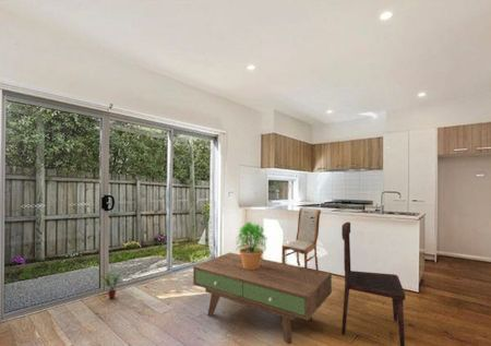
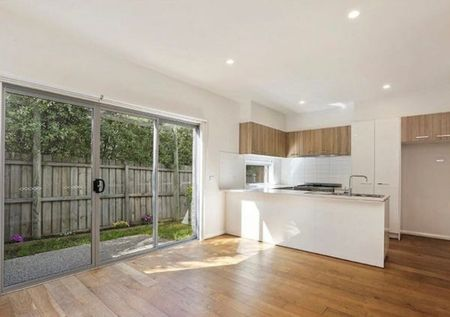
- coffee table [192,251,333,345]
- dining chair [340,220,406,346]
- dining chair [280,206,322,271]
- potted plant [98,270,125,299]
- potted plant [235,220,268,270]
